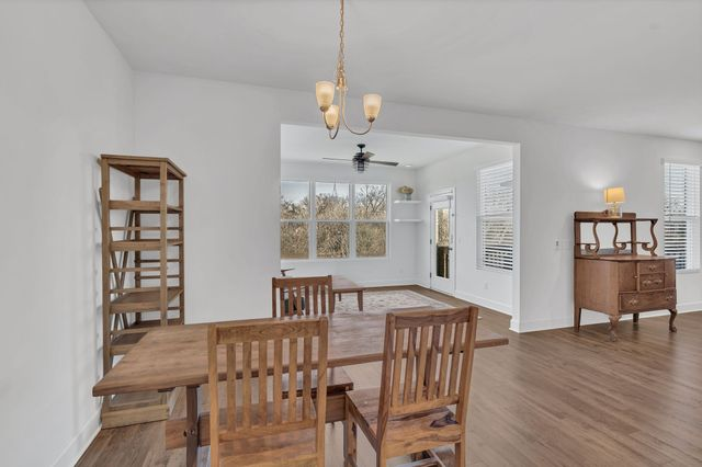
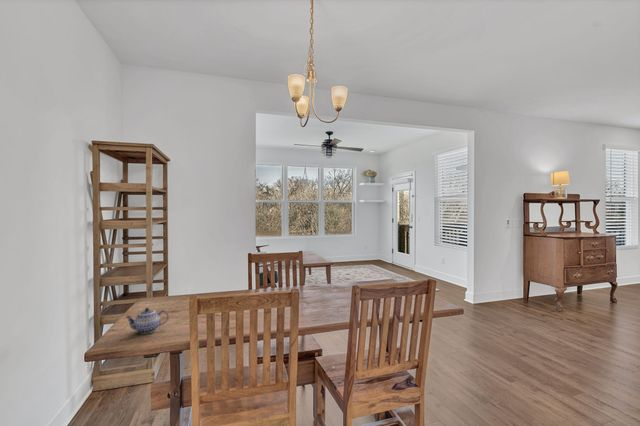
+ teapot [125,307,170,335]
